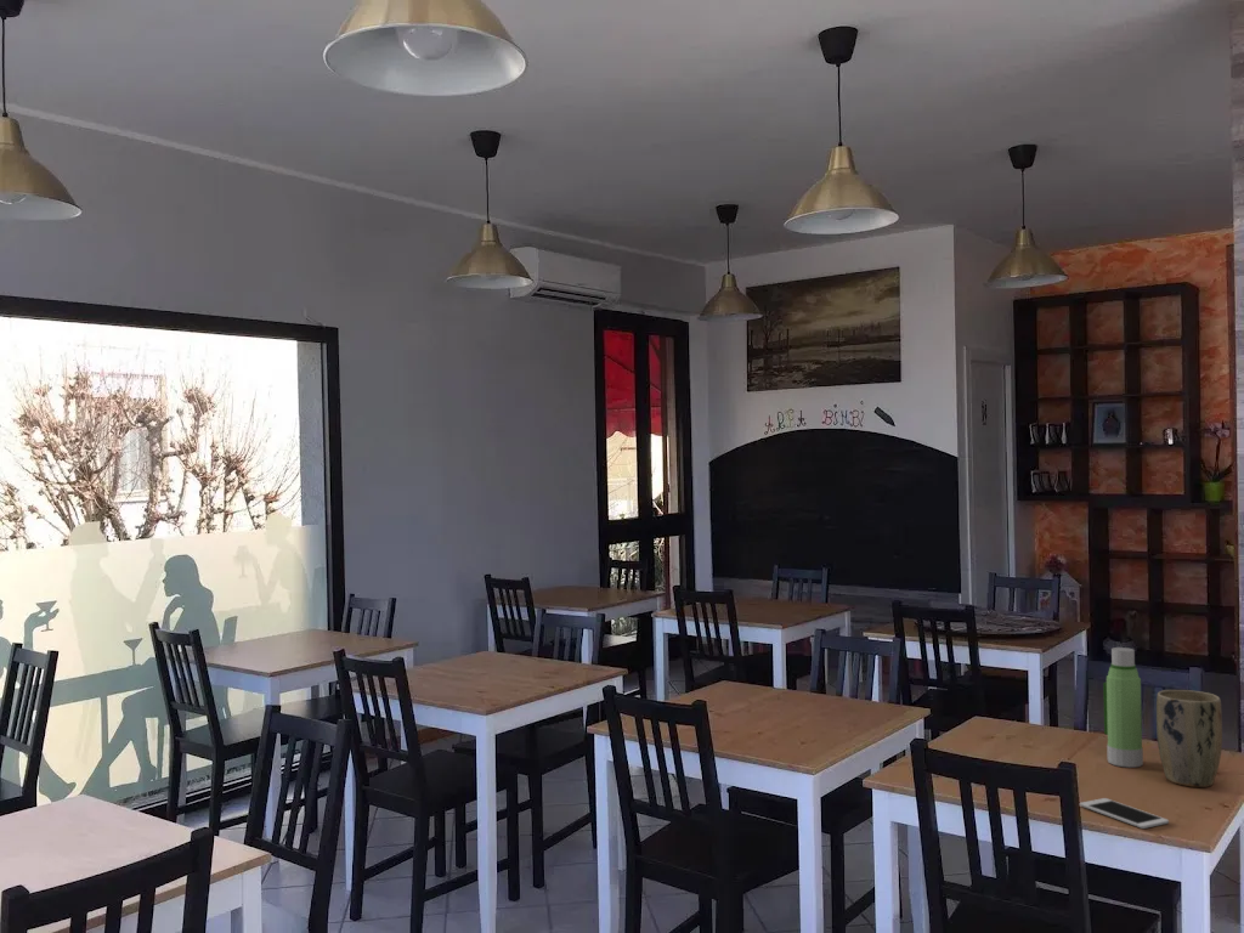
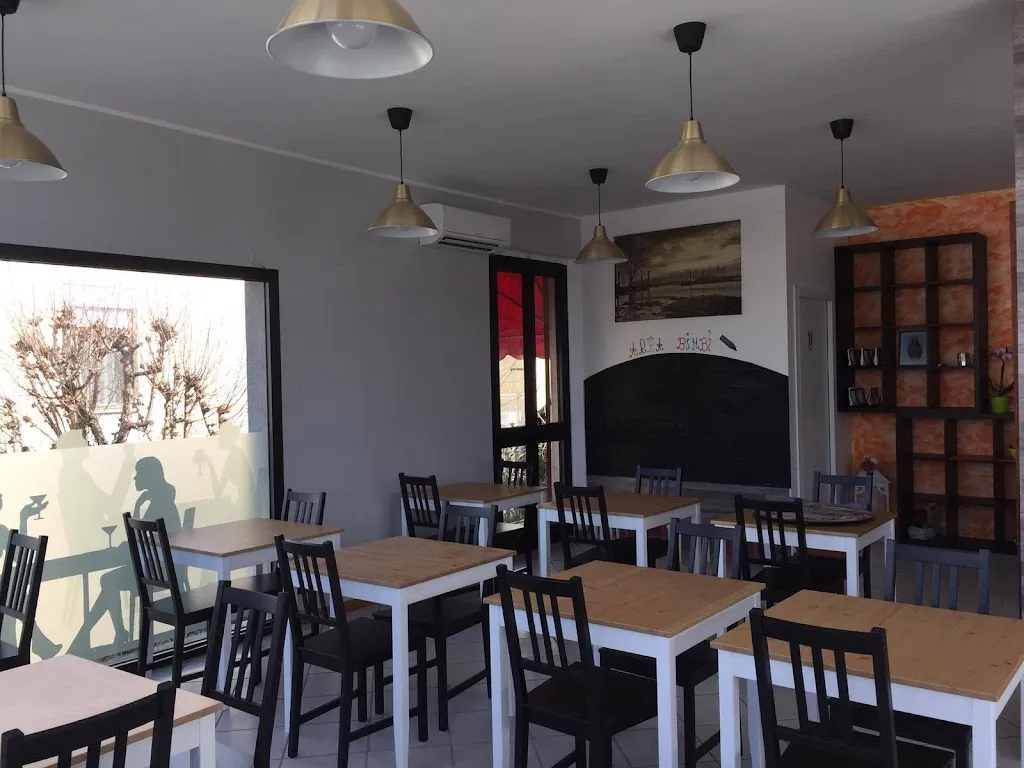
- cell phone [1079,797,1170,830]
- water bottle [1102,646,1144,769]
- plant pot [1155,689,1223,788]
